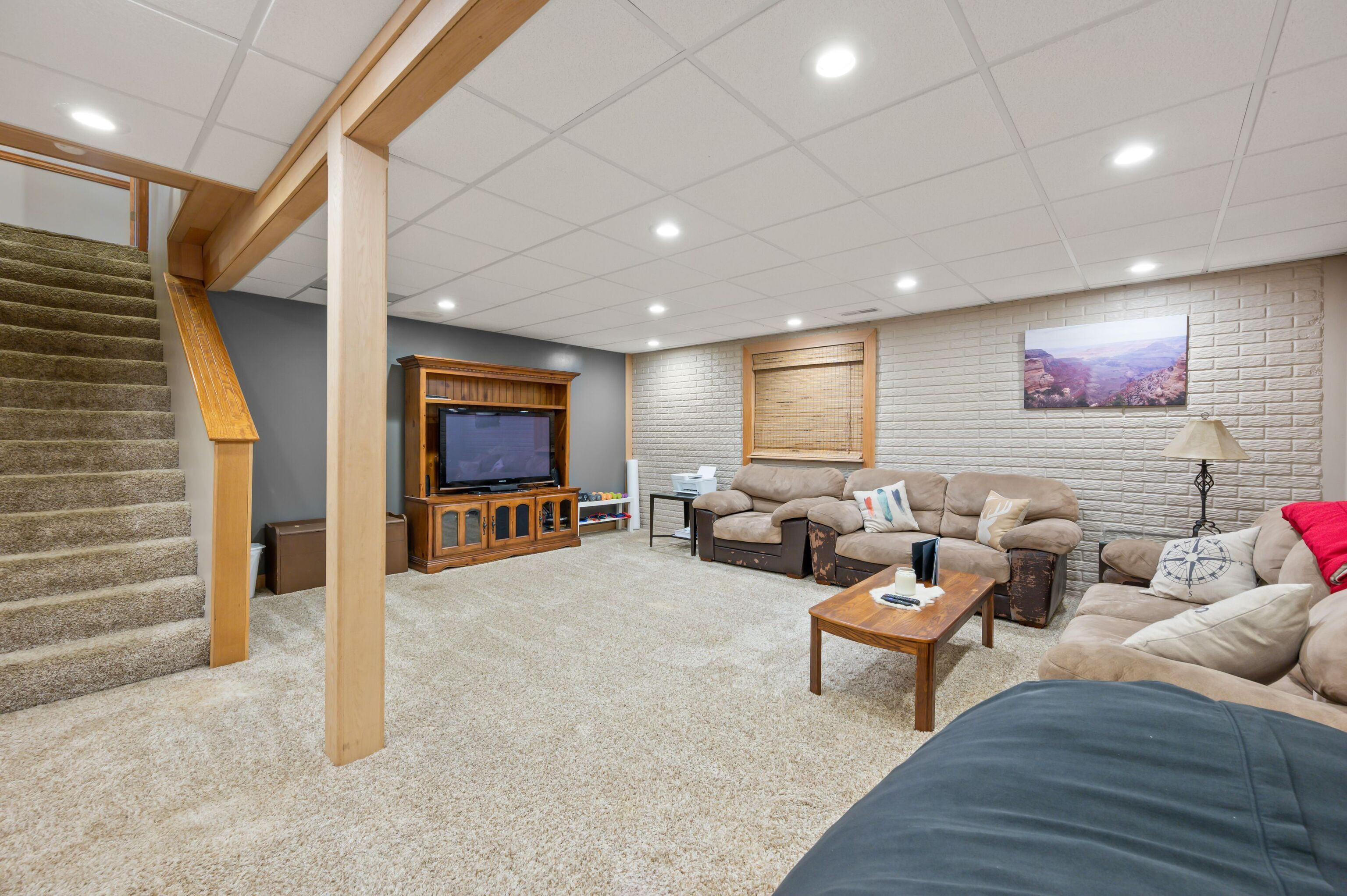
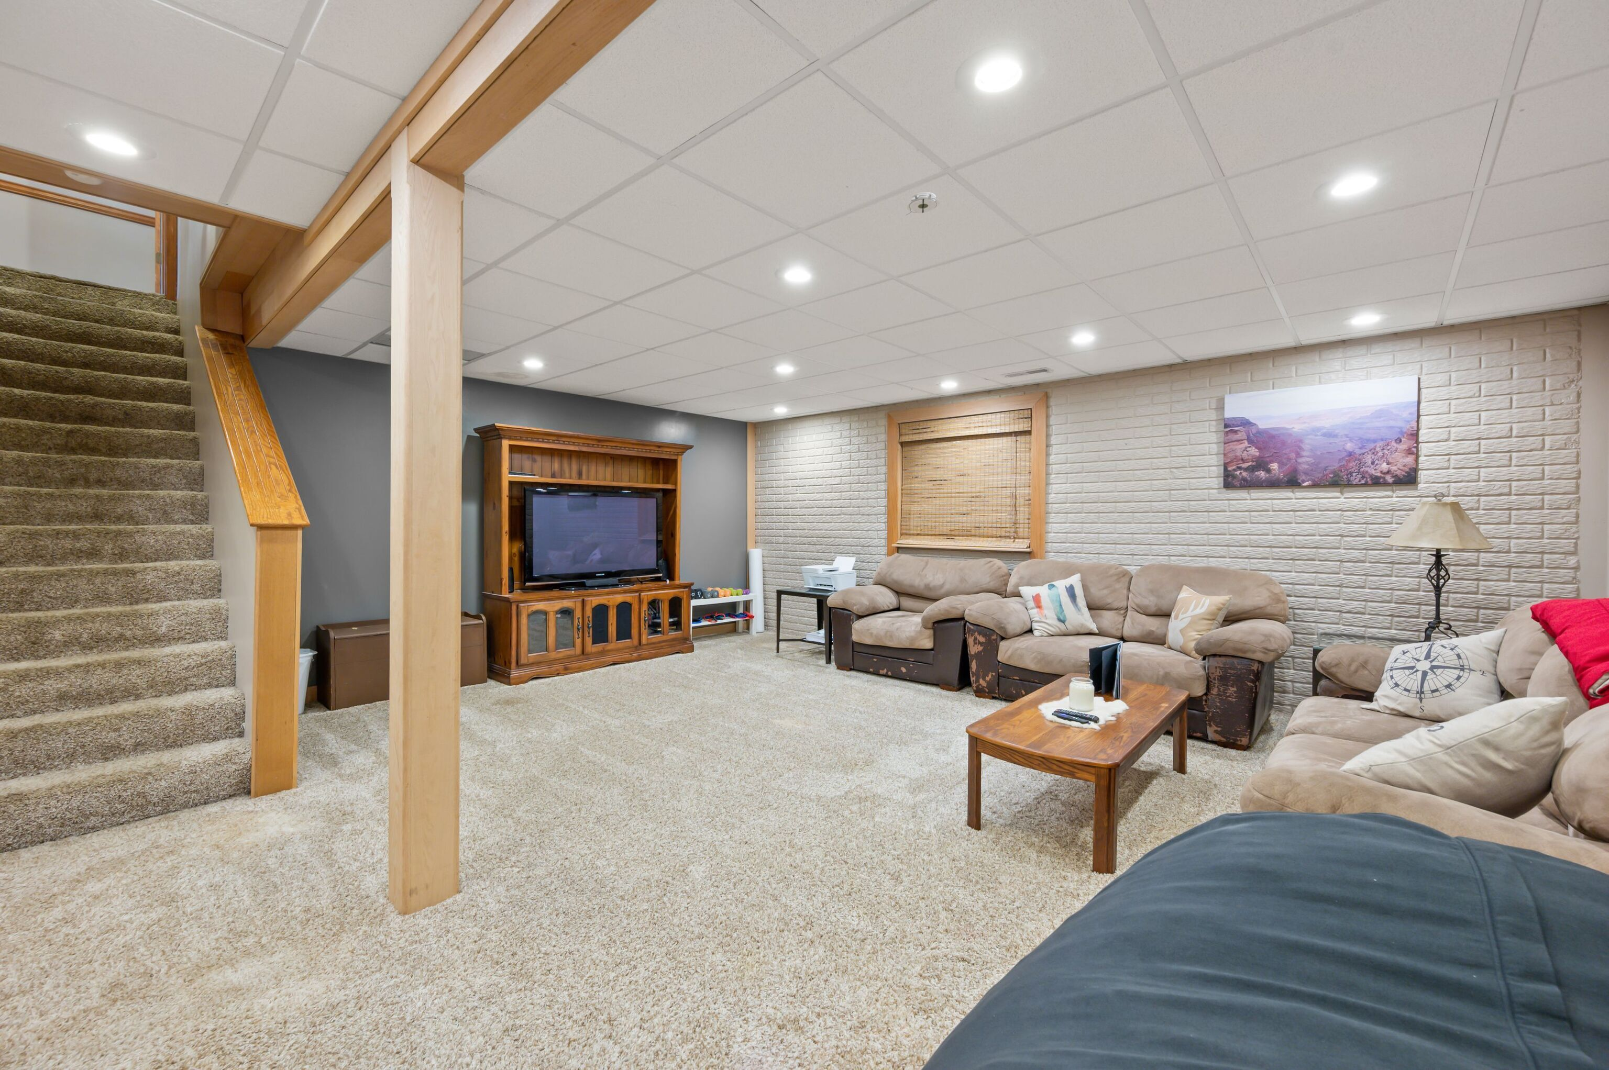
+ smoke detector [905,191,940,216]
